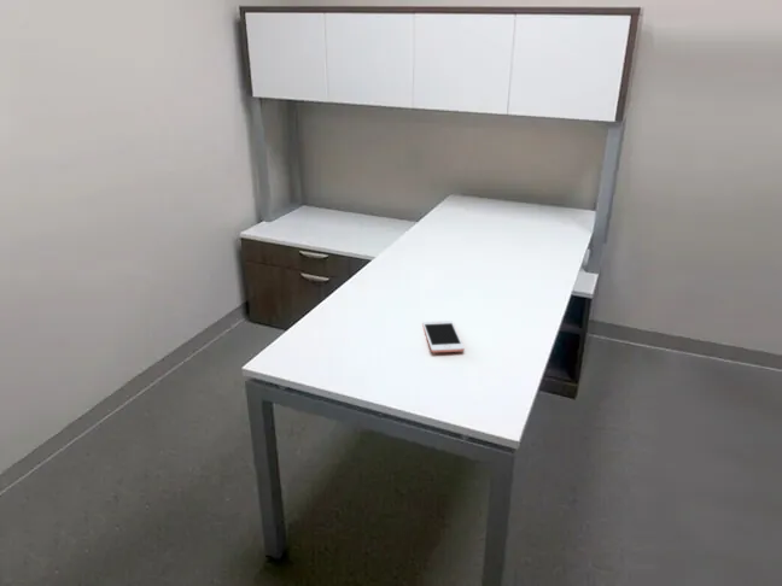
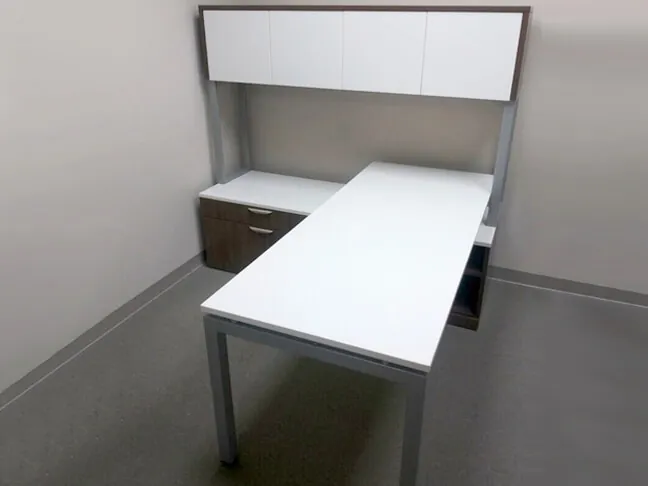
- cell phone [421,320,466,353]
